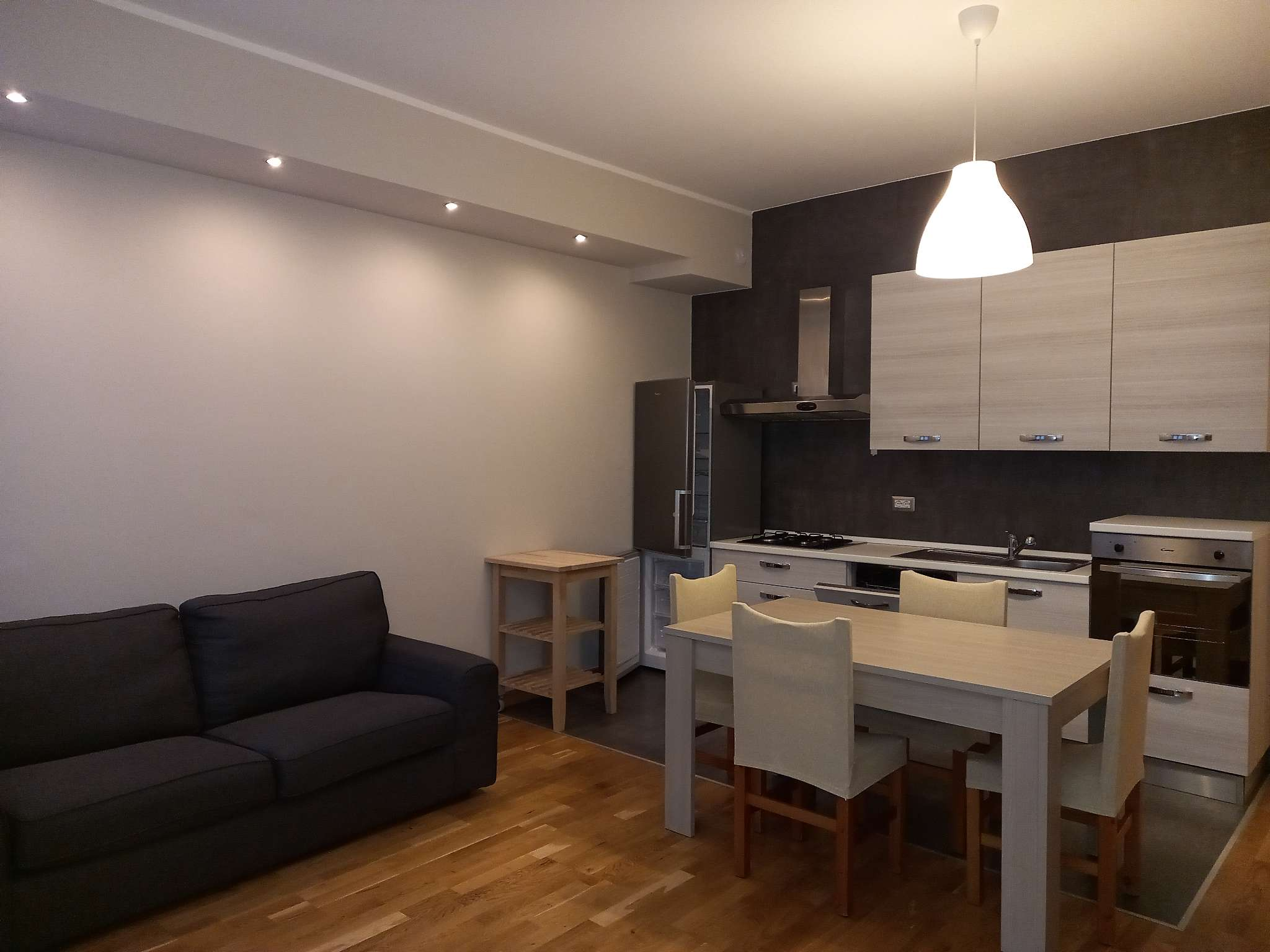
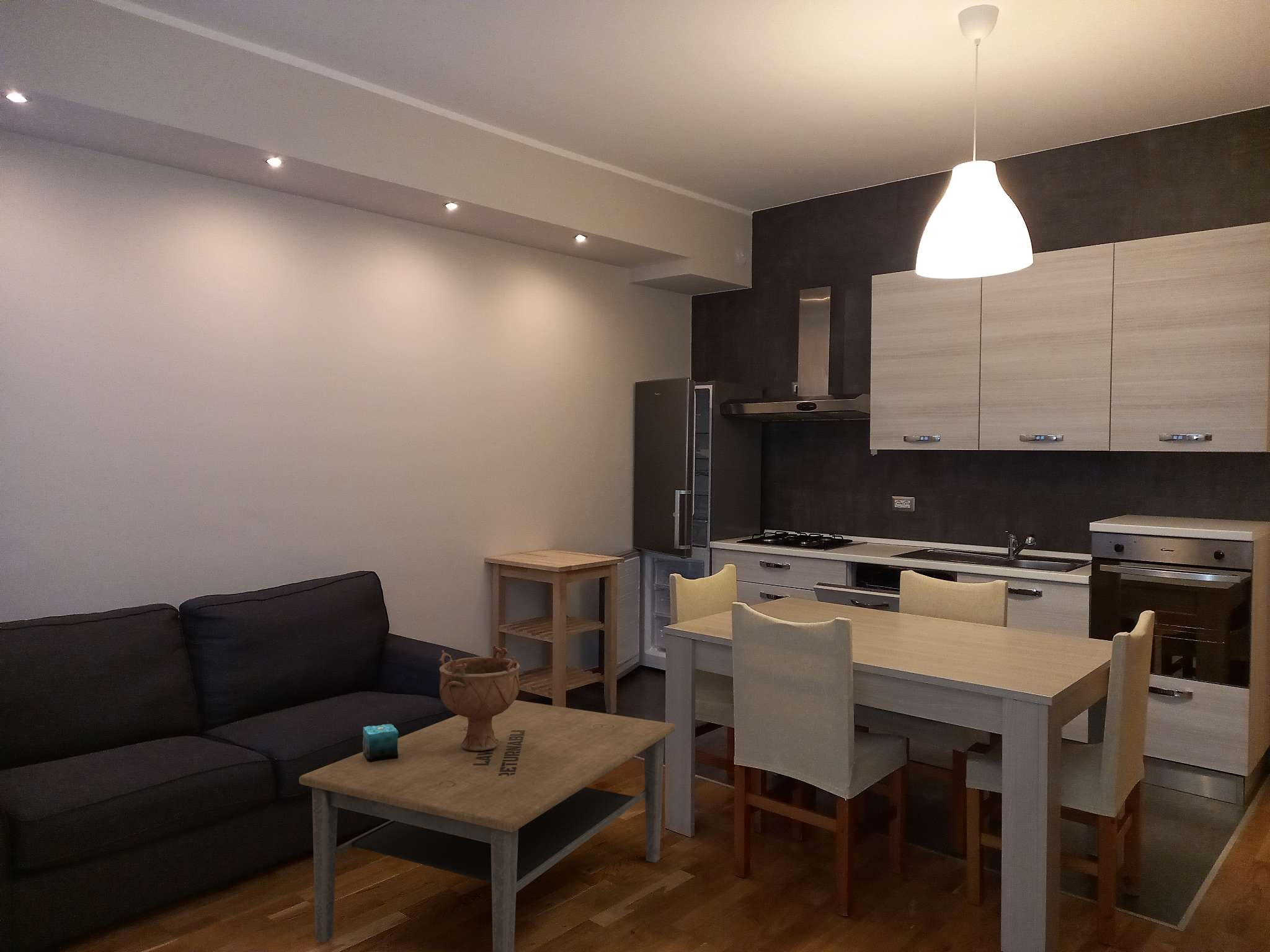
+ decorative bowl [438,645,520,751]
+ coffee table [298,700,677,952]
+ candle [362,721,399,762]
